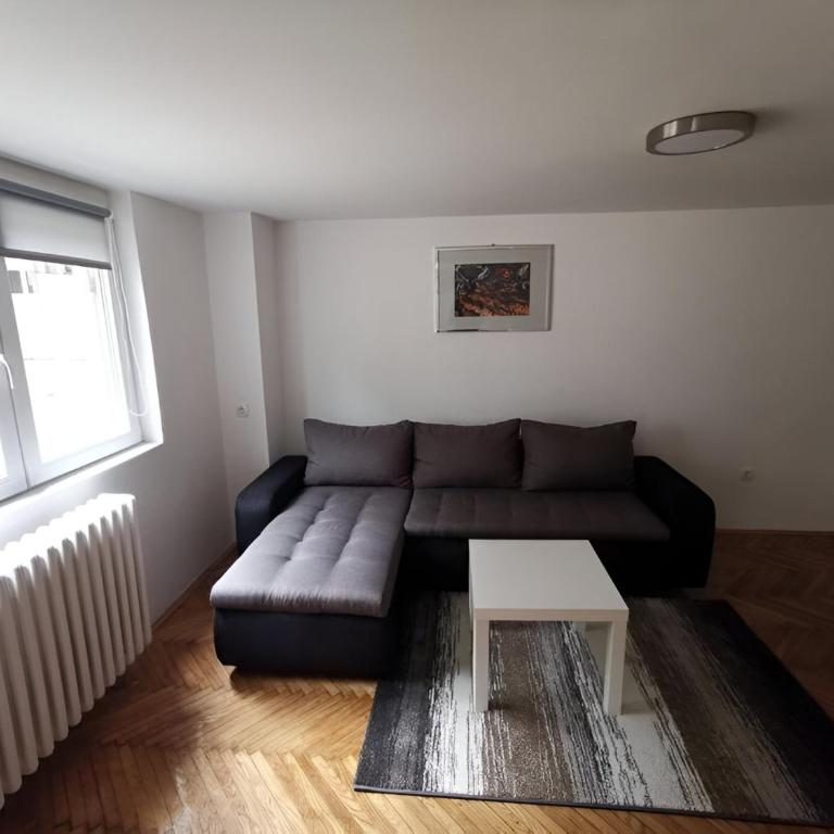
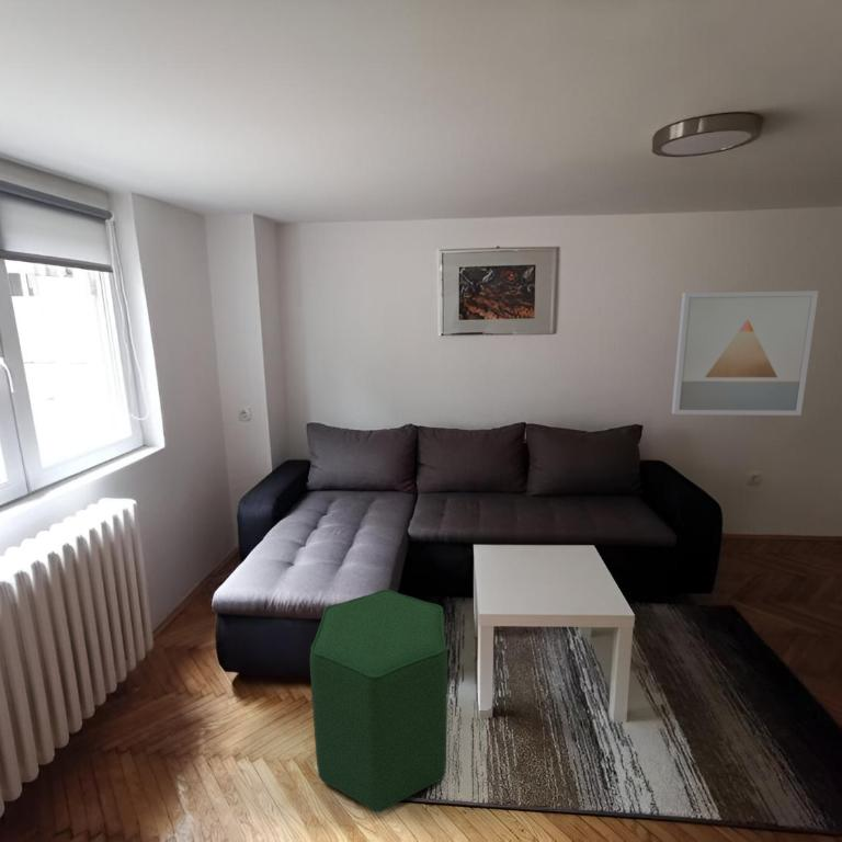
+ ottoman [309,589,448,815]
+ wall art [671,289,820,417]
